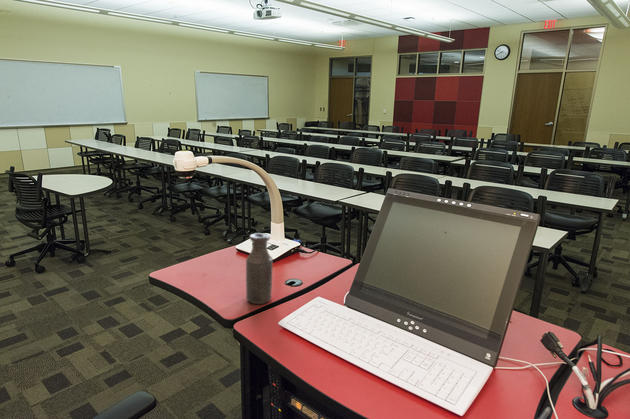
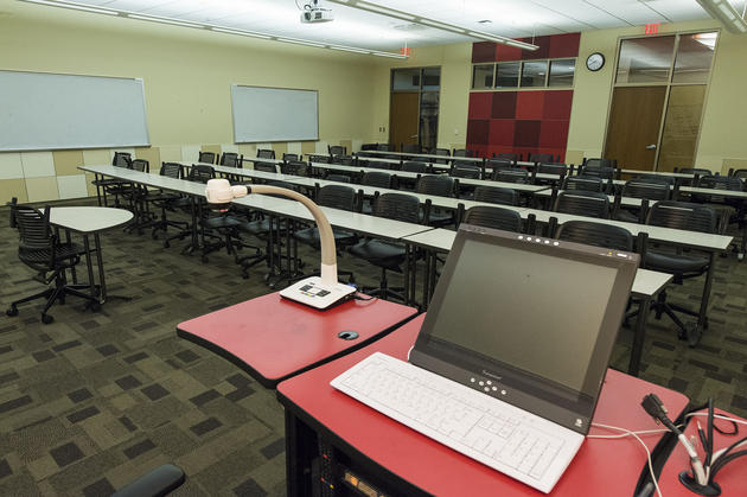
- bottle [245,232,274,305]
